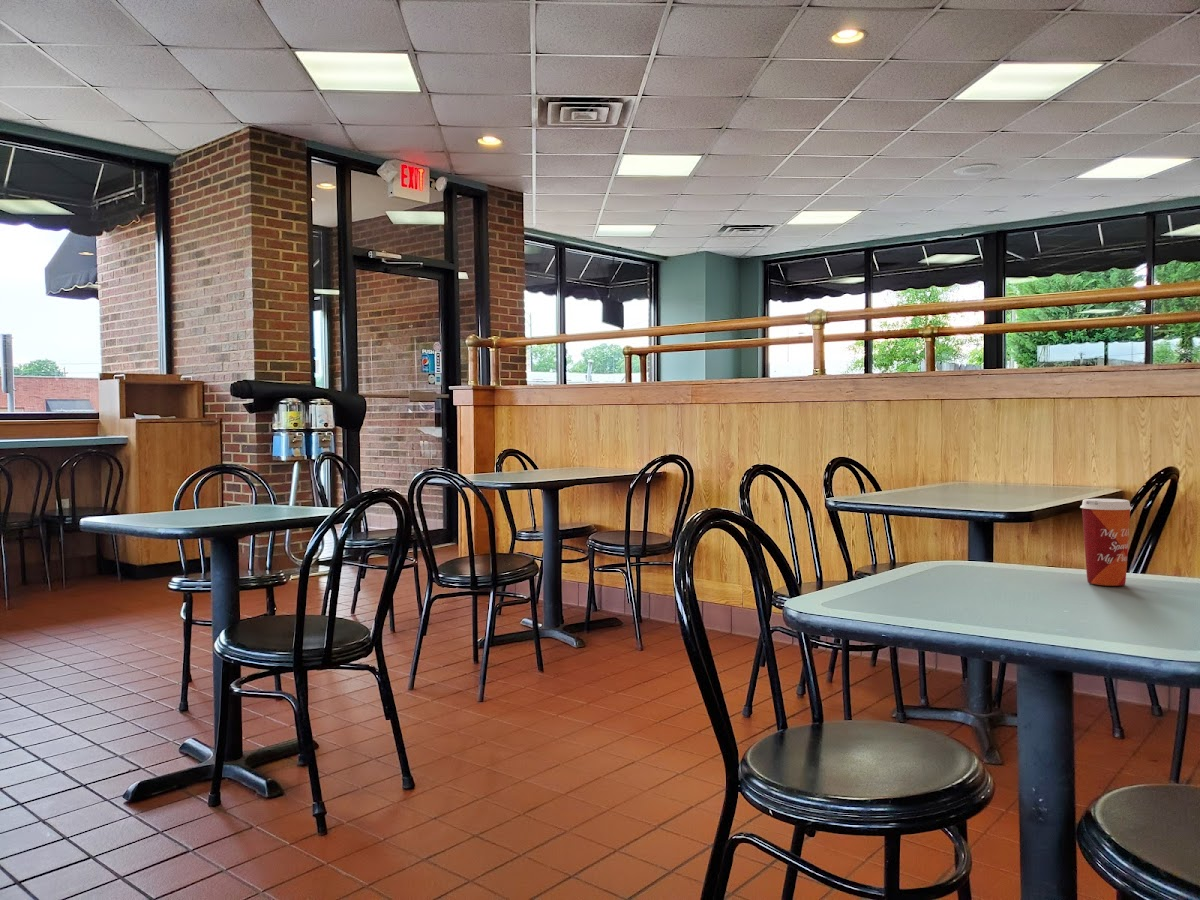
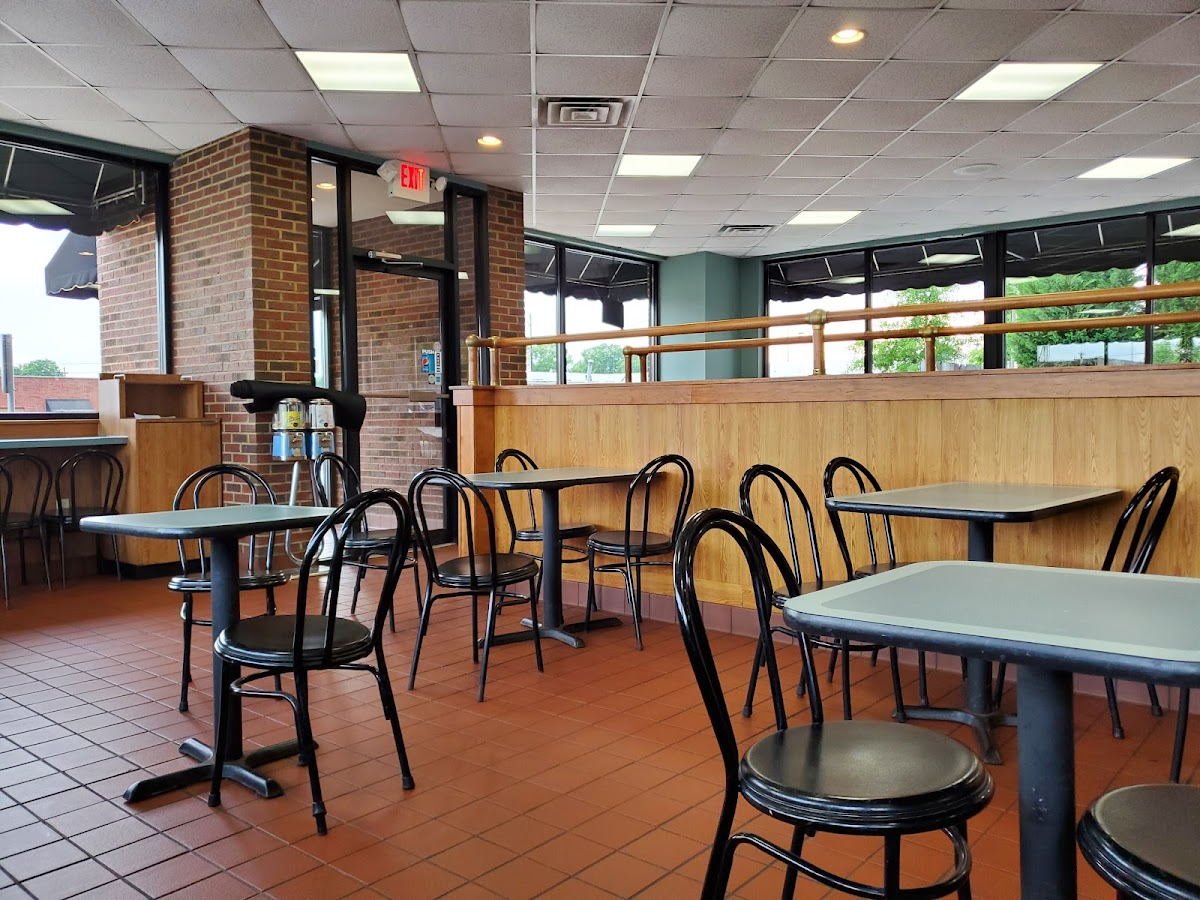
- paper cup [1079,498,1133,587]
